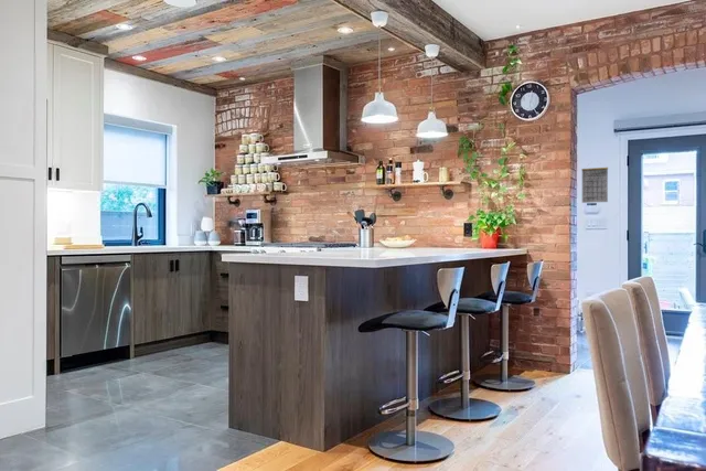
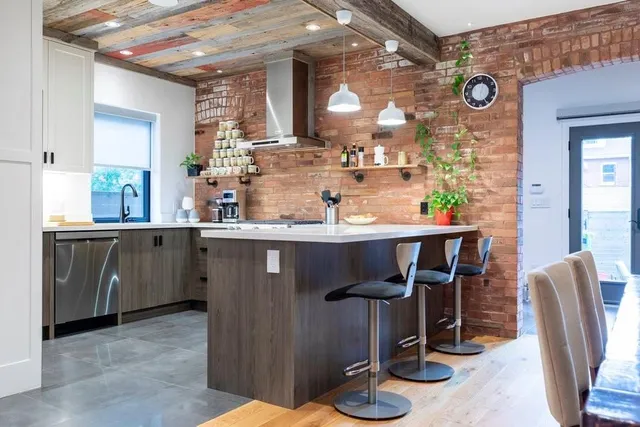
- calendar [580,161,609,204]
